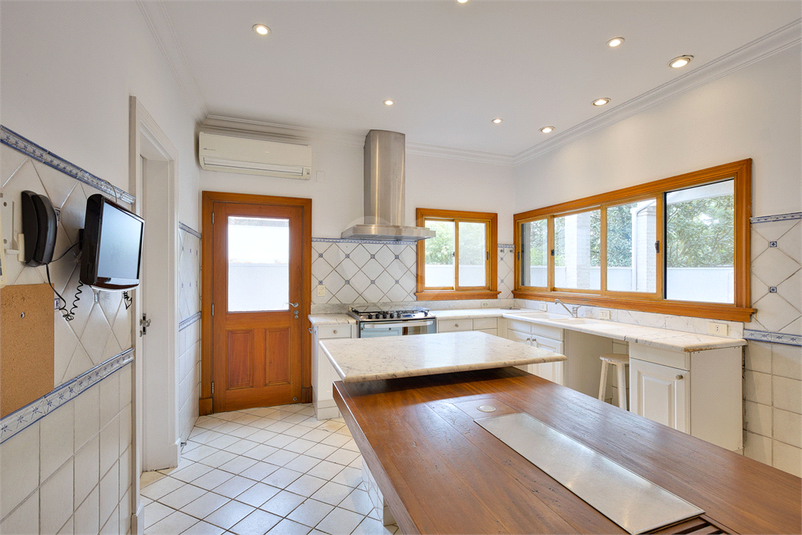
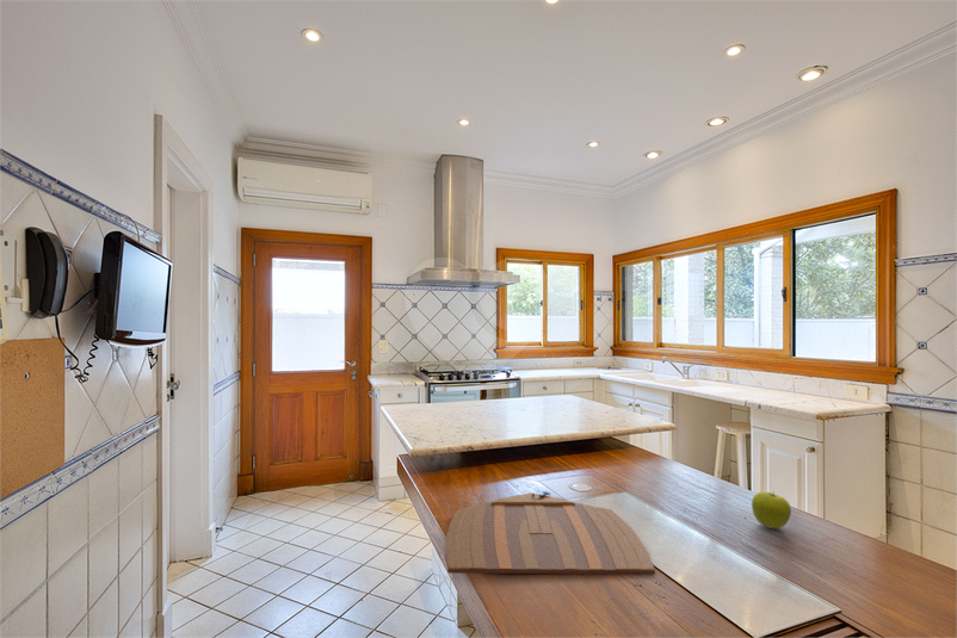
+ fruit [751,490,792,529]
+ cutting board [444,491,656,575]
